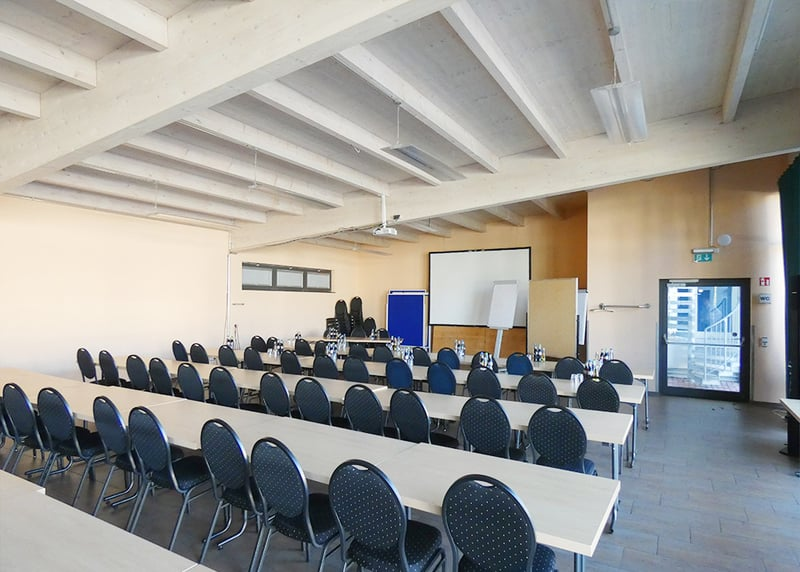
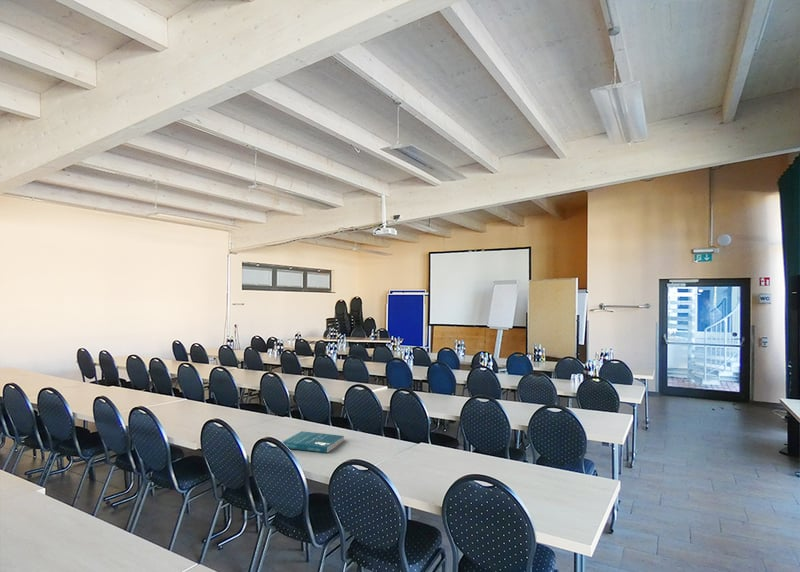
+ book [282,430,345,454]
